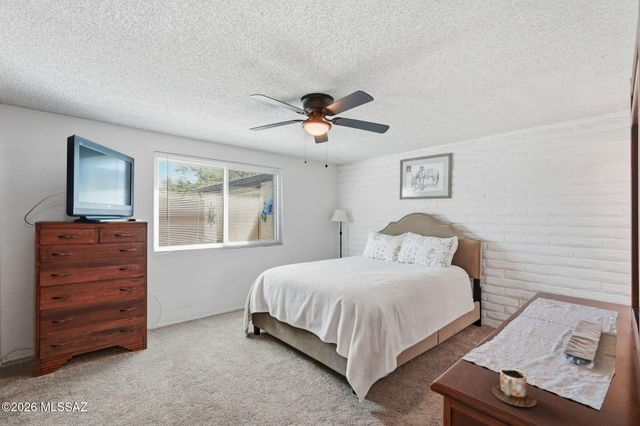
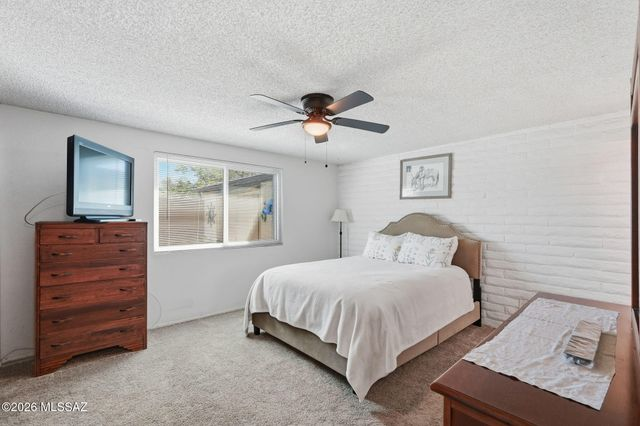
- mug [491,367,538,408]
